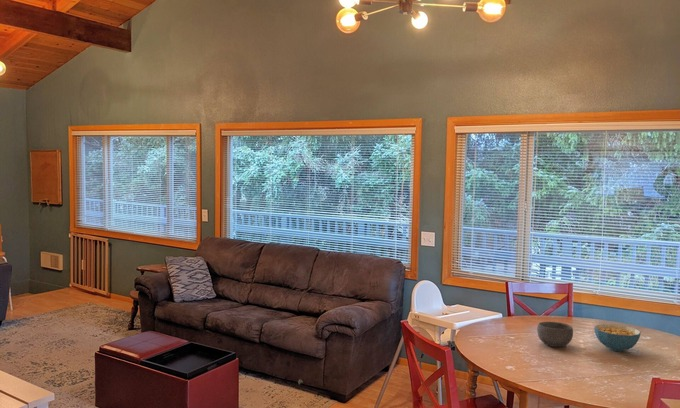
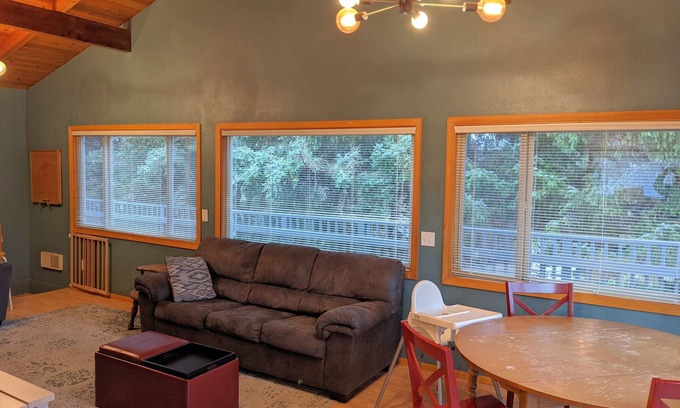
- cereal bowl [593,323,642,352]
- bowl [536,321,574,348]
